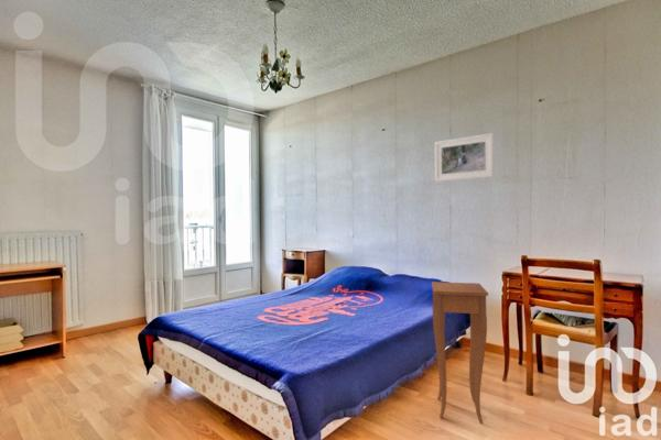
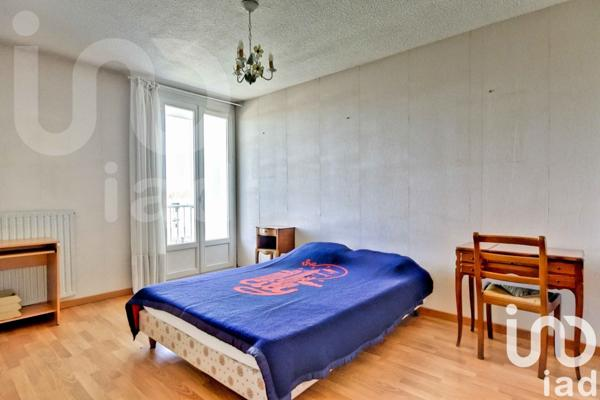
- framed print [434,132,495,183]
- side table [431,280,489,425]
